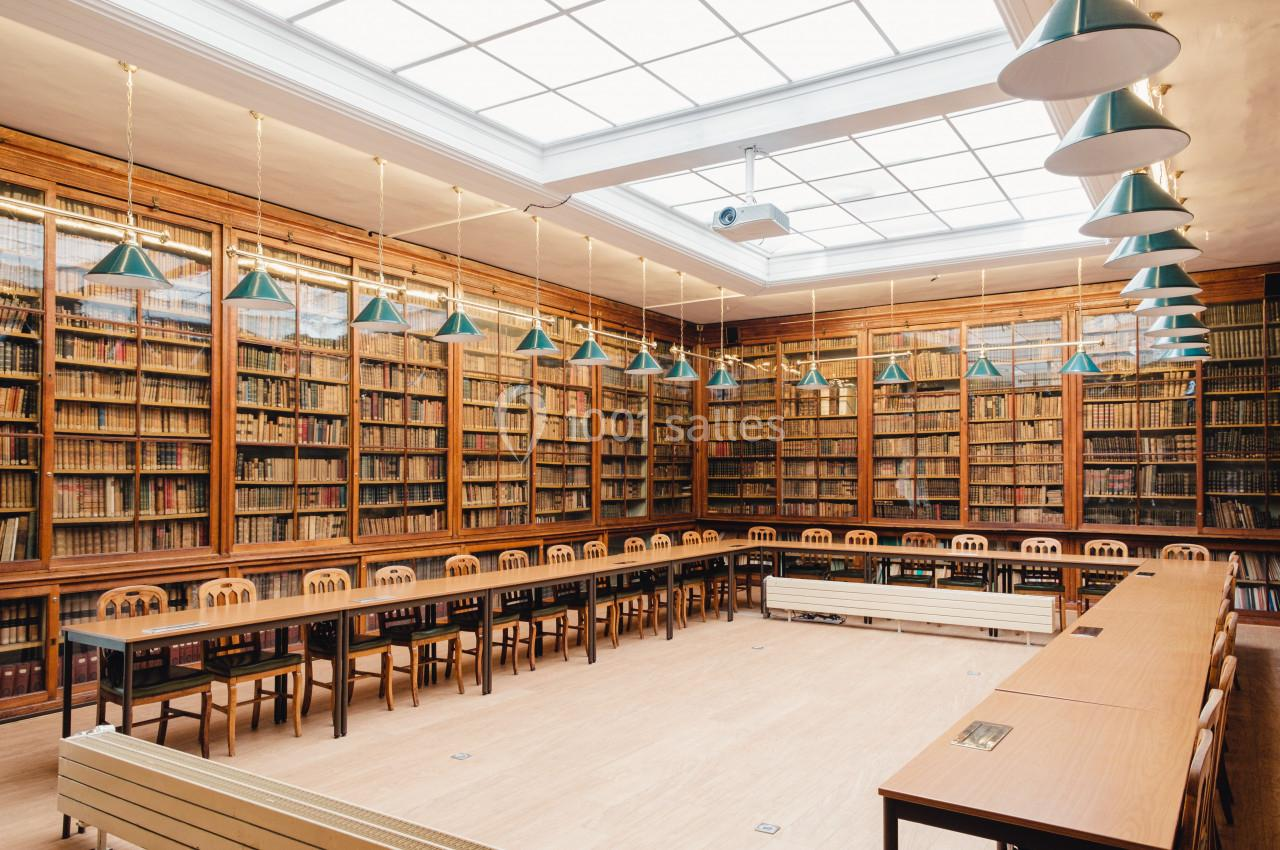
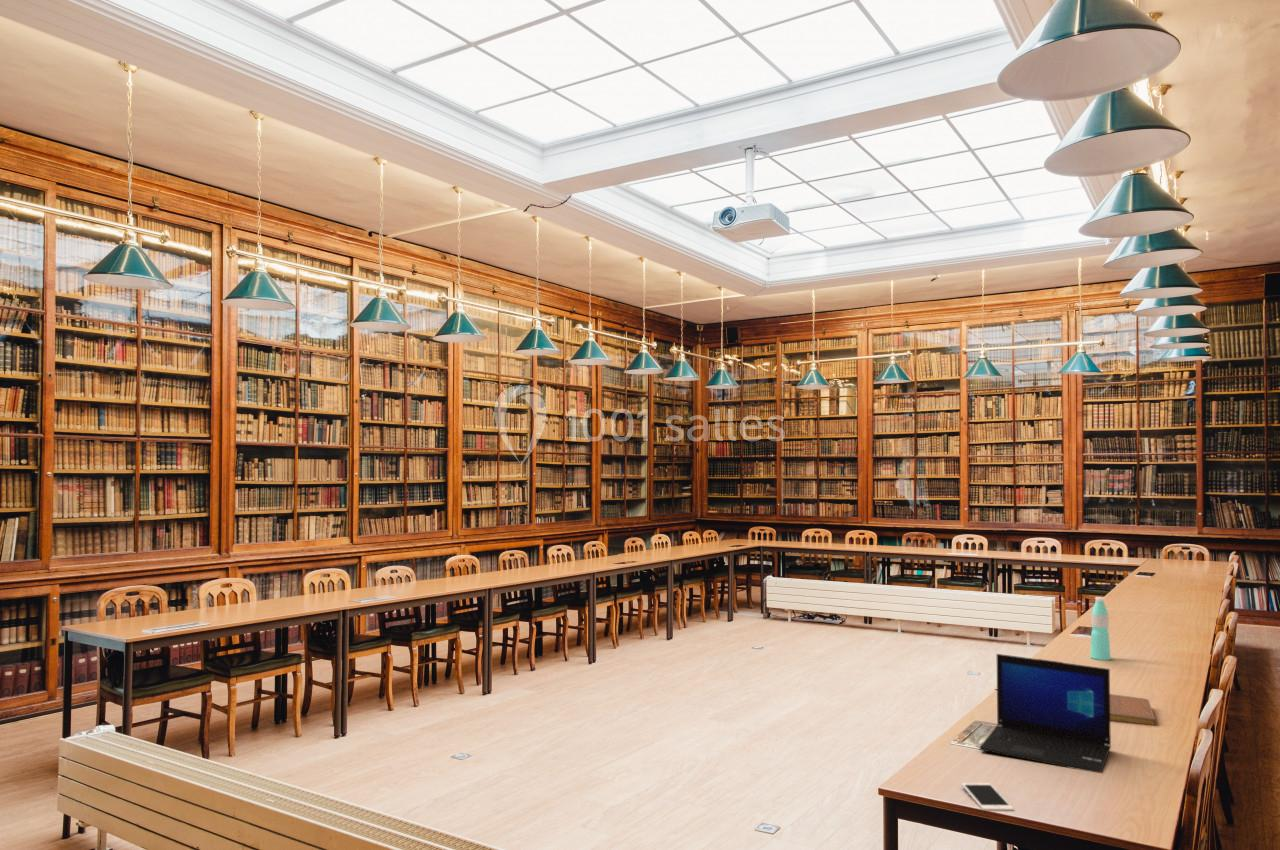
+ cell phone [960,782,1015,812]
+ water bottle [1089,596,1112,661]
+ notebook [1110,693,1156,726]
+ laptop [978,653,1112,774]
